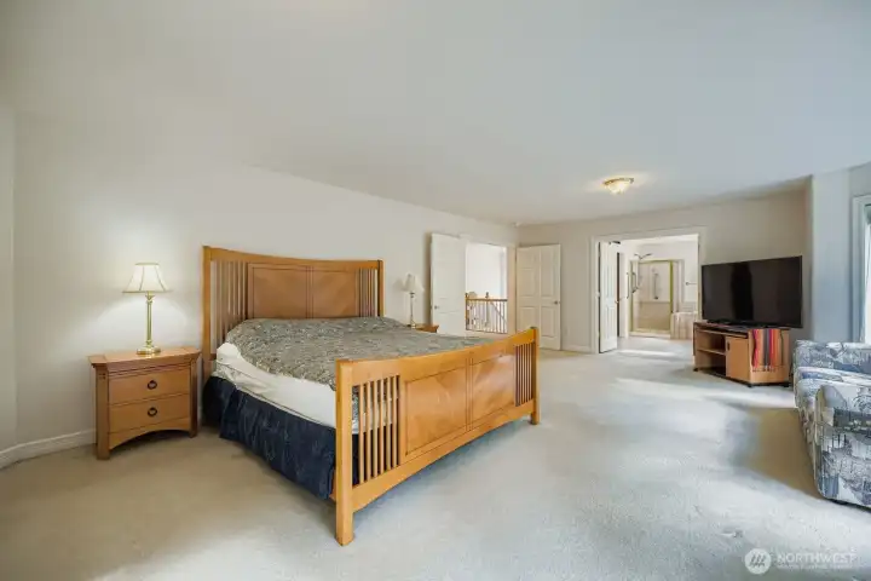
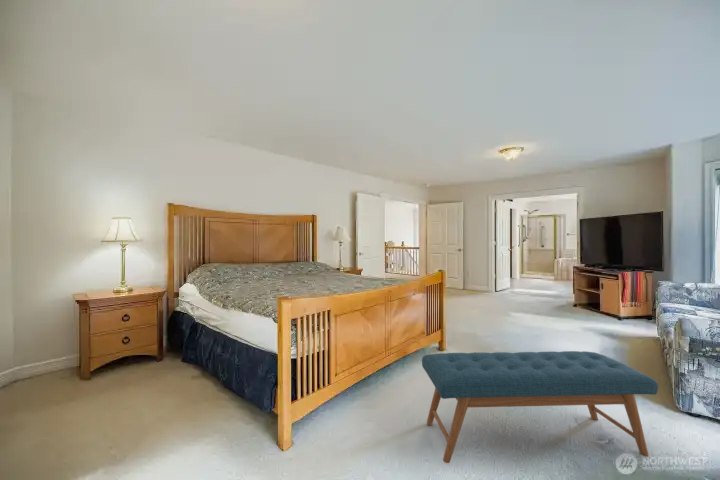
+ bench [421,350,659,464]
